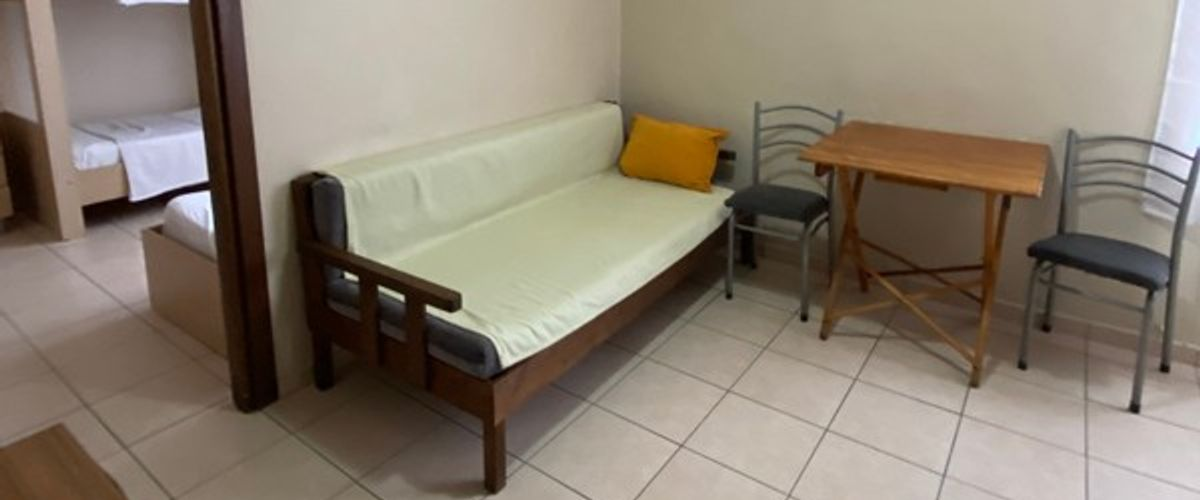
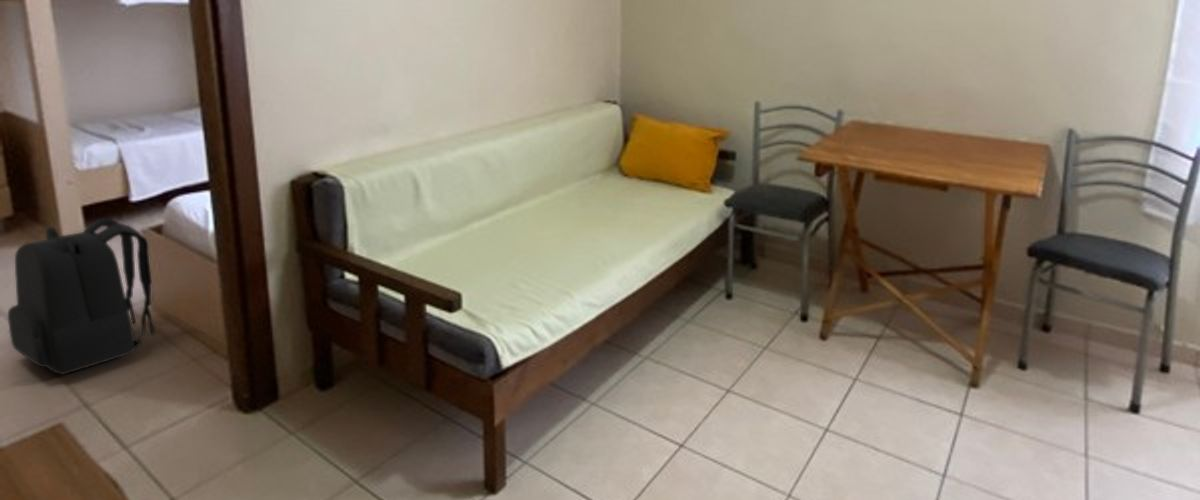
+ backpack [7,217,156,376]
